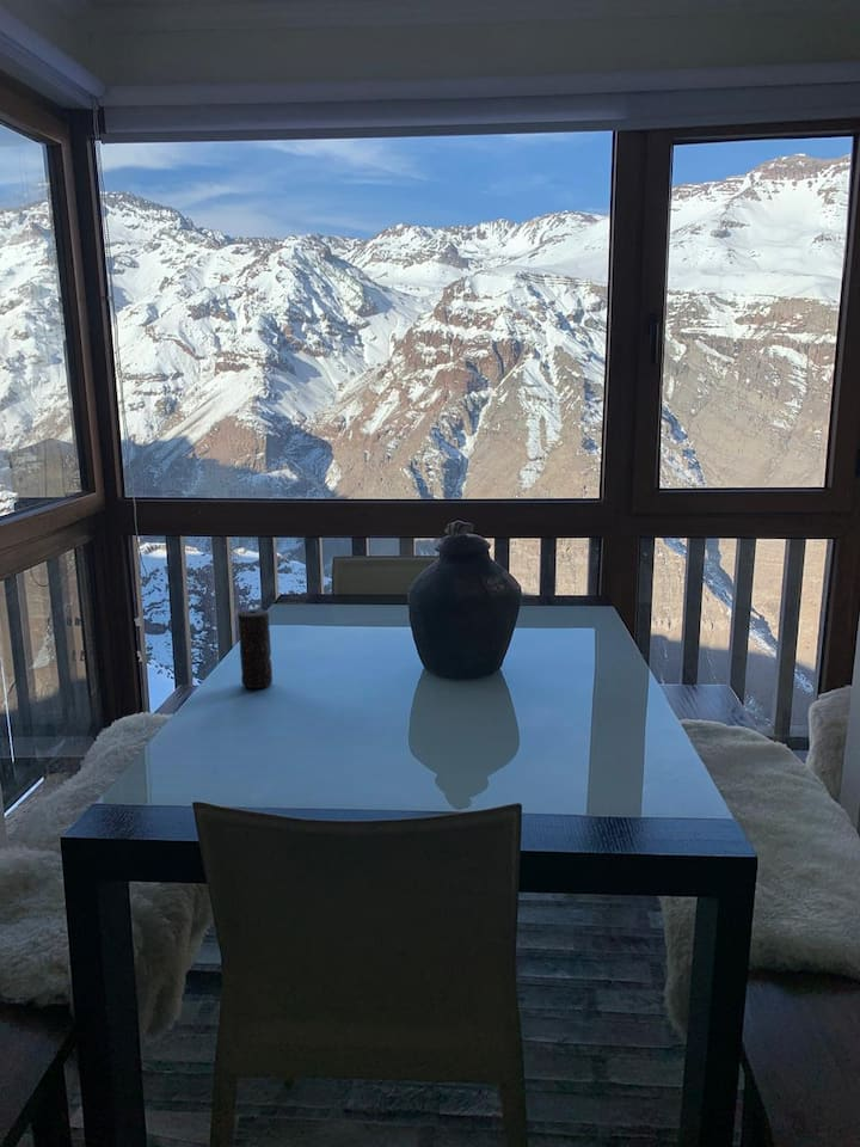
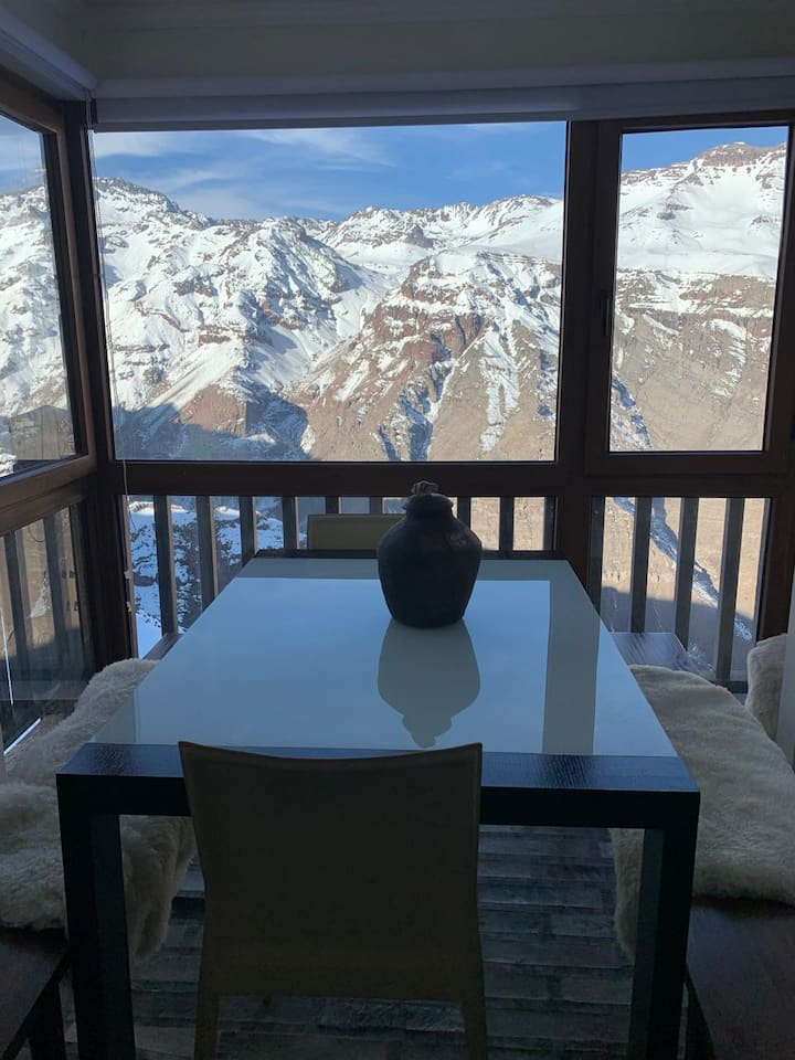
- candle [236,608,274,689]
